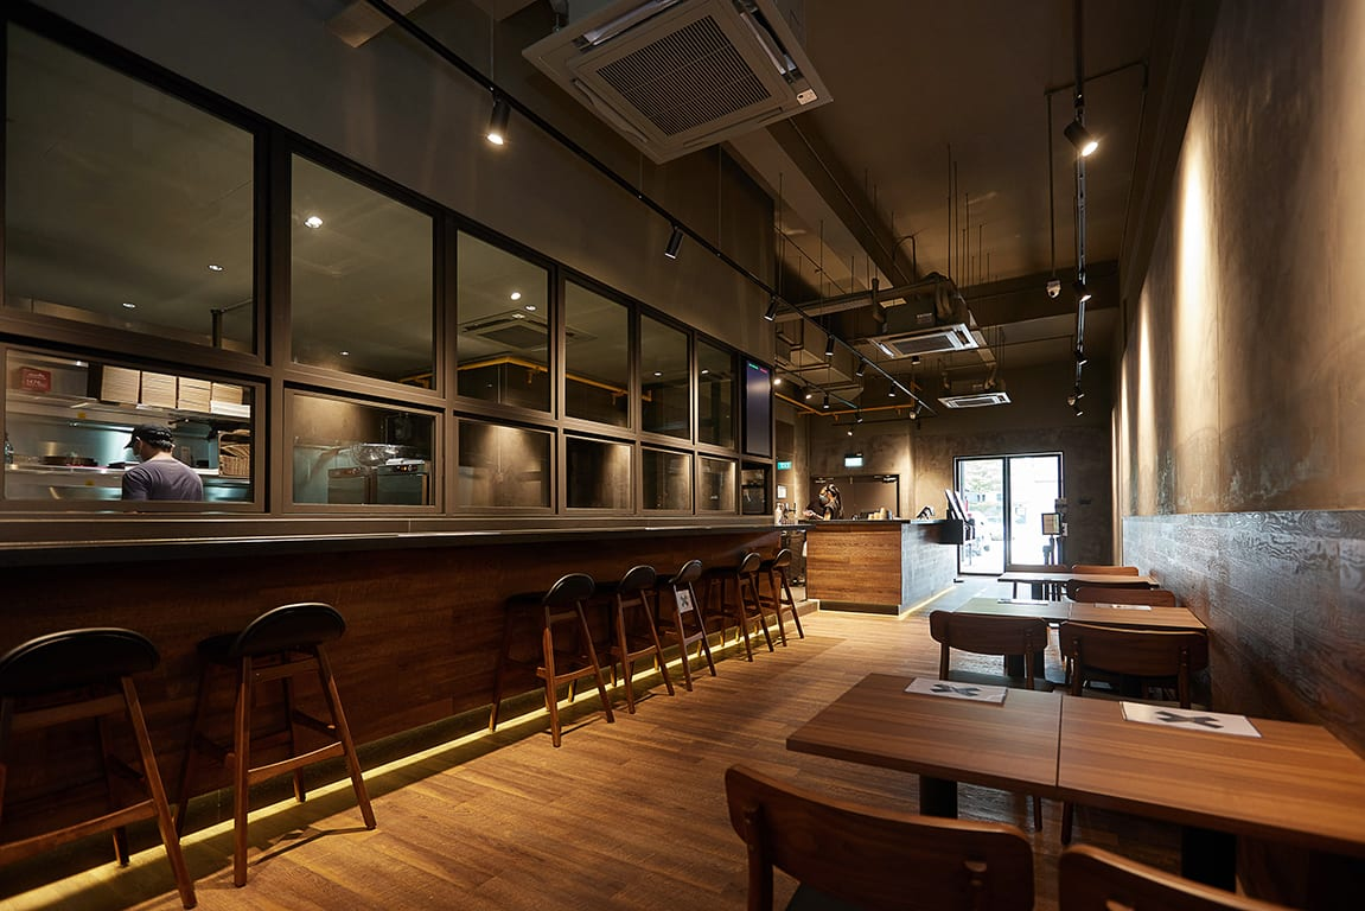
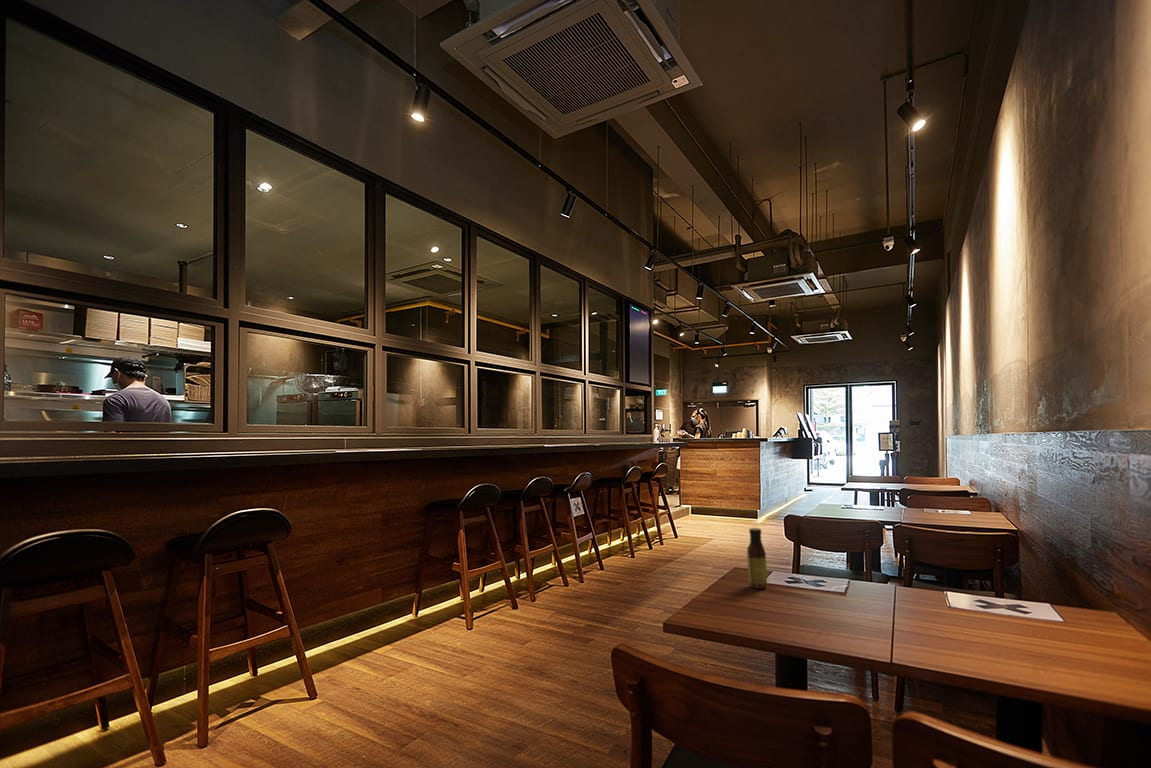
+ sauce bottle [746,527,768,590]
